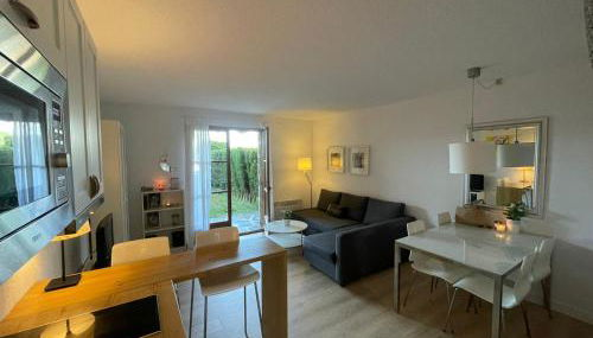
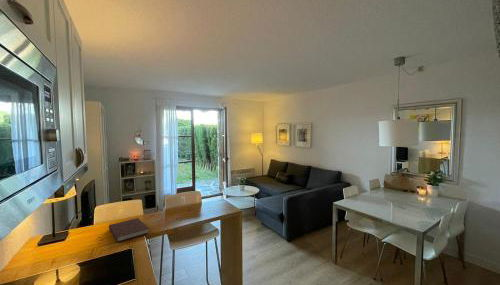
+ notebook [108,217,150,243]
